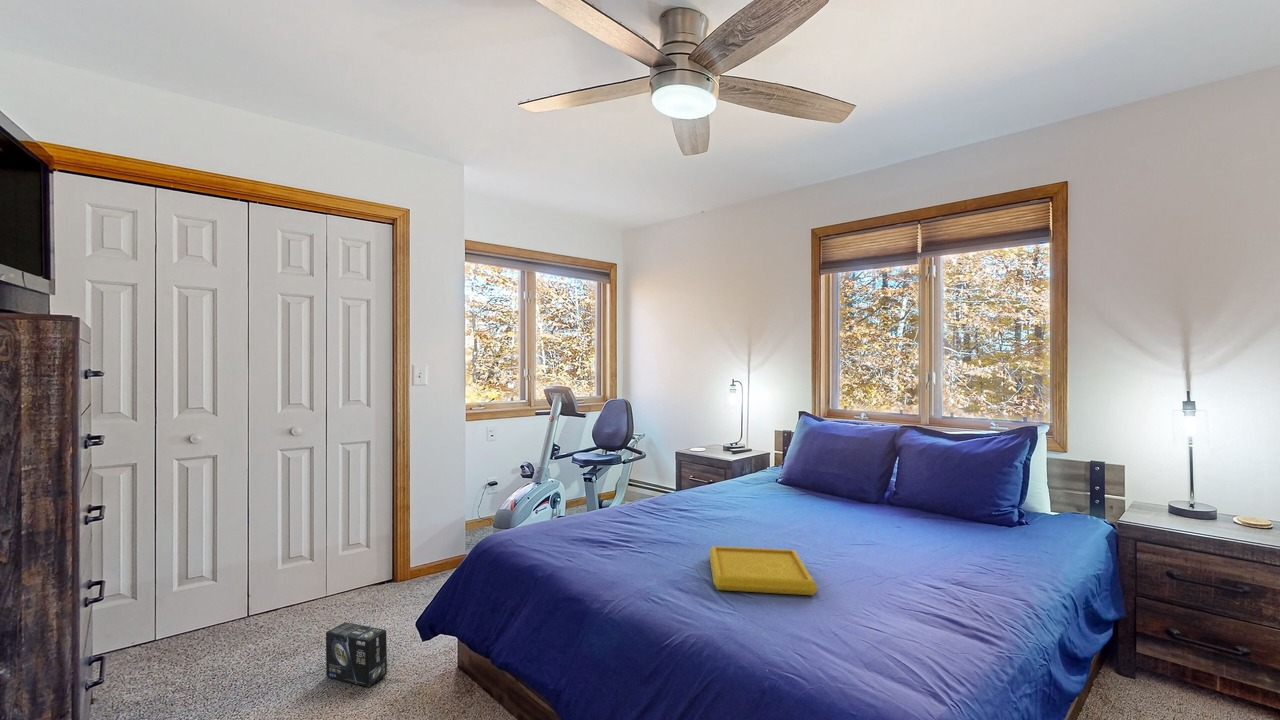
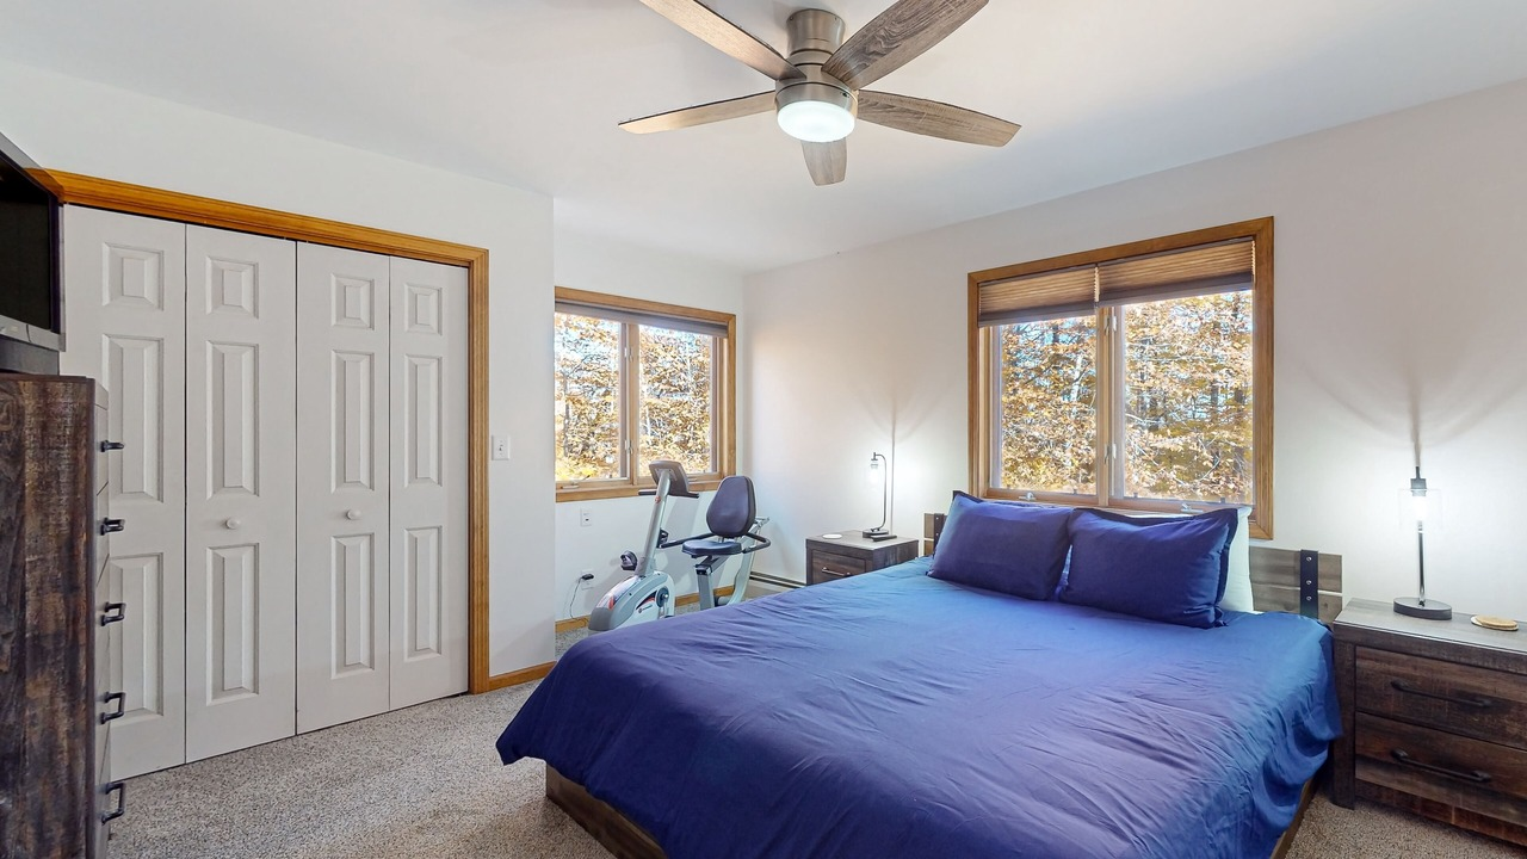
- box [325,621,388,688]
- serving tray [708,545,819,596]
